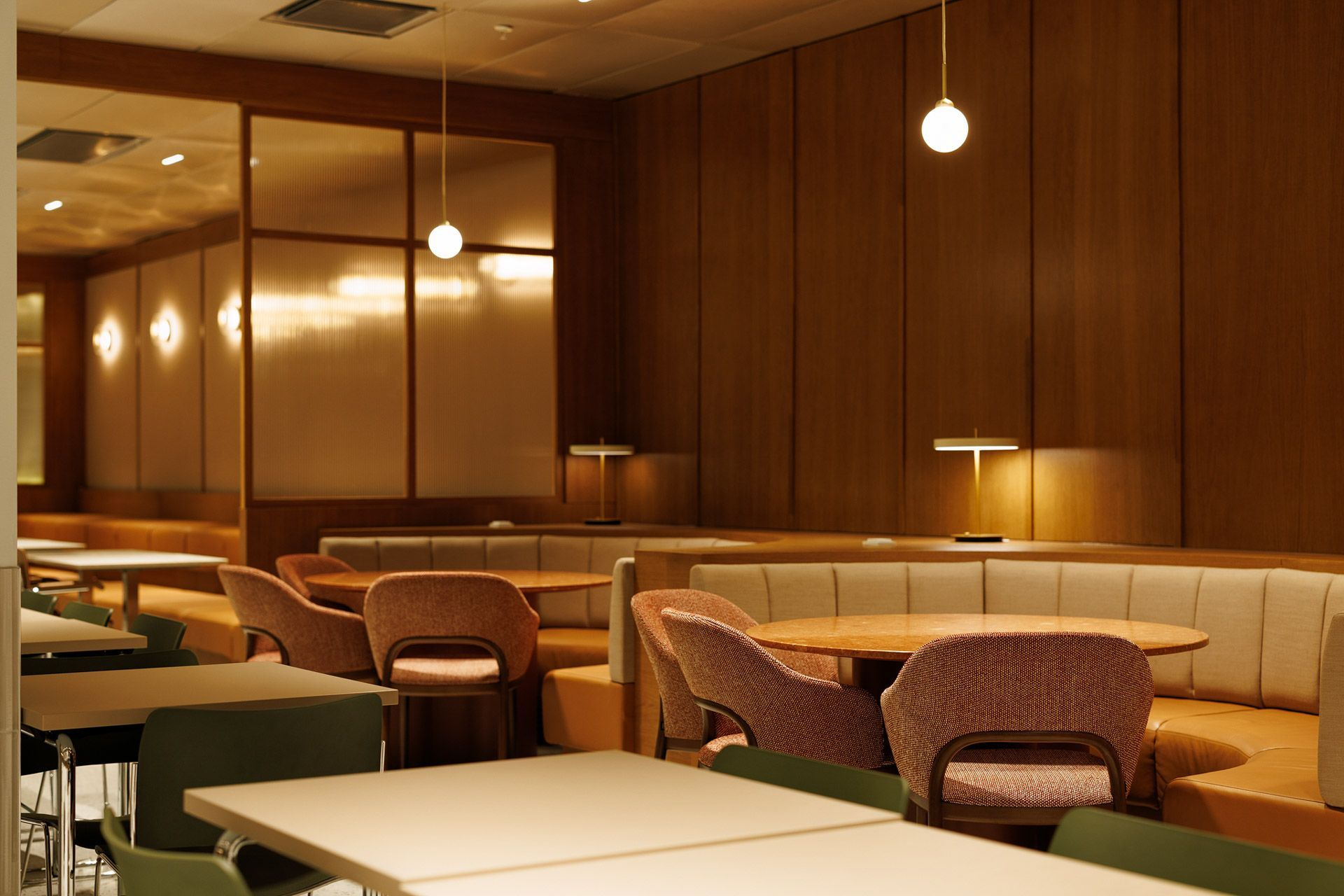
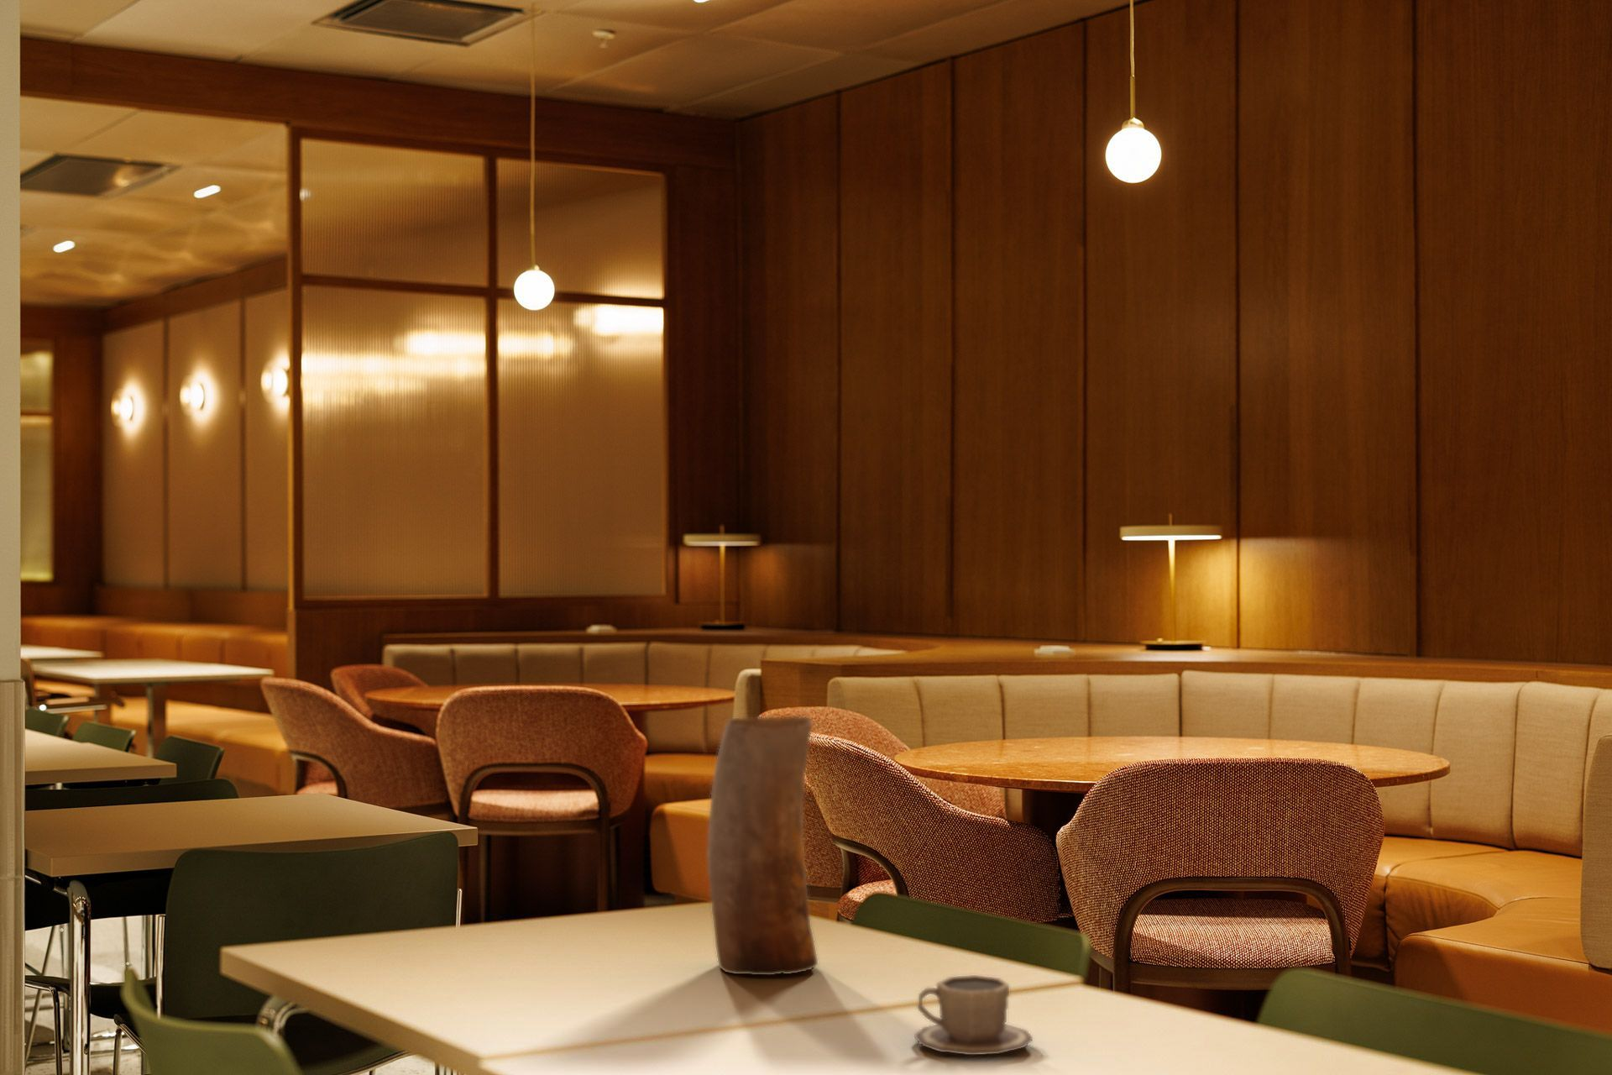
+ vase [706,715,818,975]
+ cup [914,974,1034,1056]
